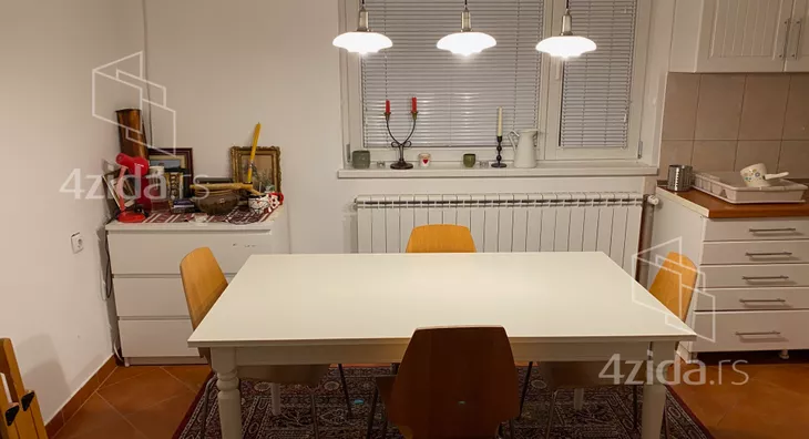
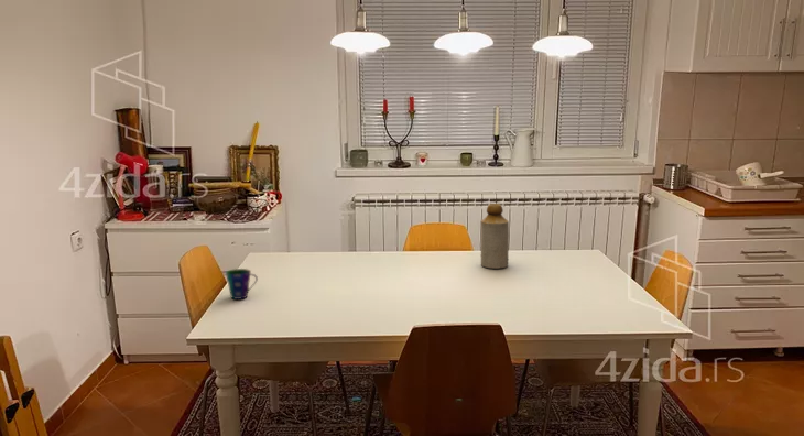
+ cup [225,268,259,301]
+ bottle [479,203,510,270]
